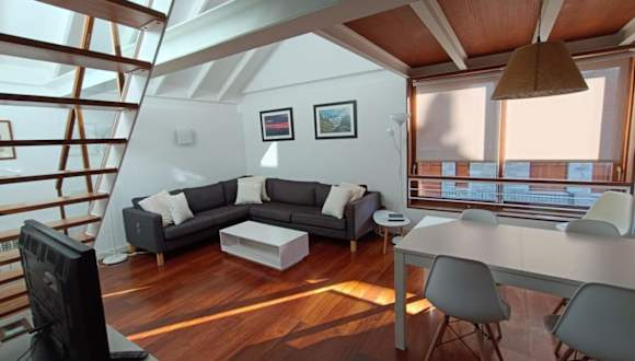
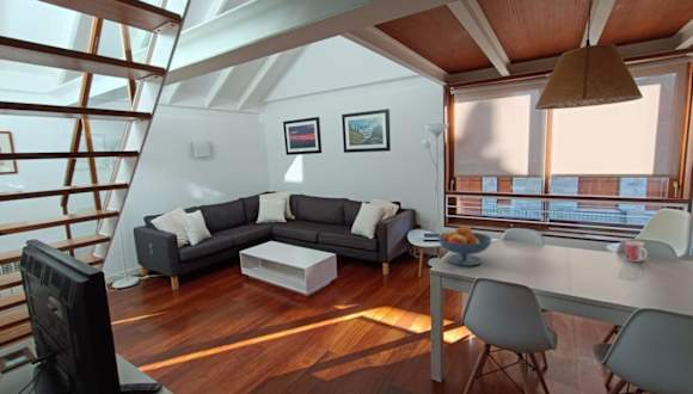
+ fruit bowl [436,226,493,267]
+ mug [624,240,649,263]
